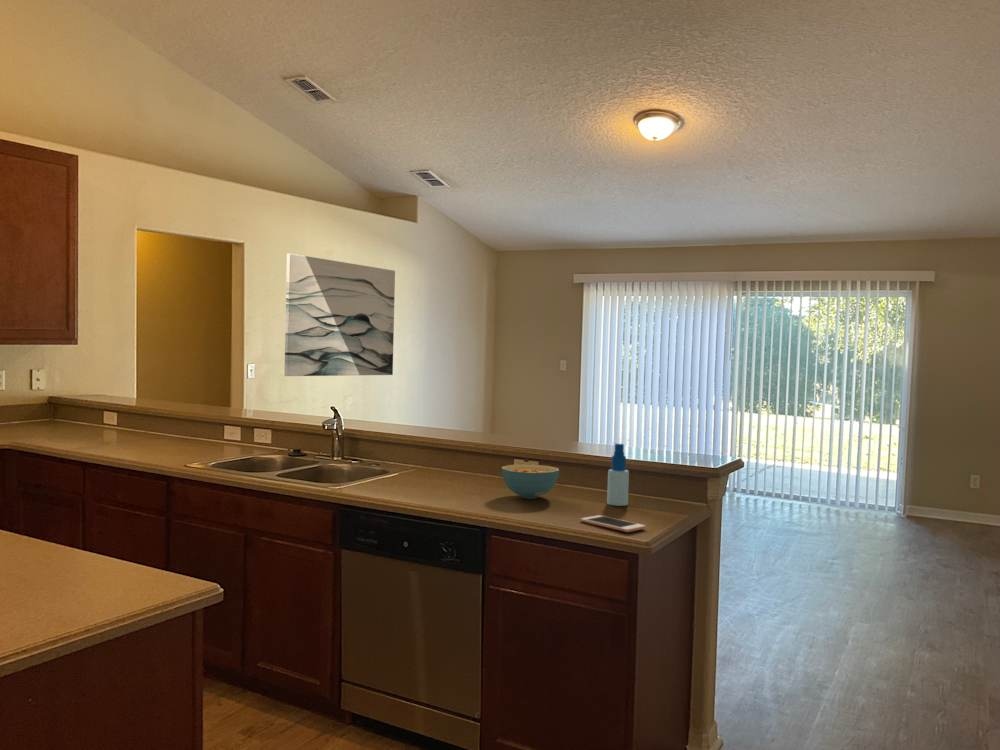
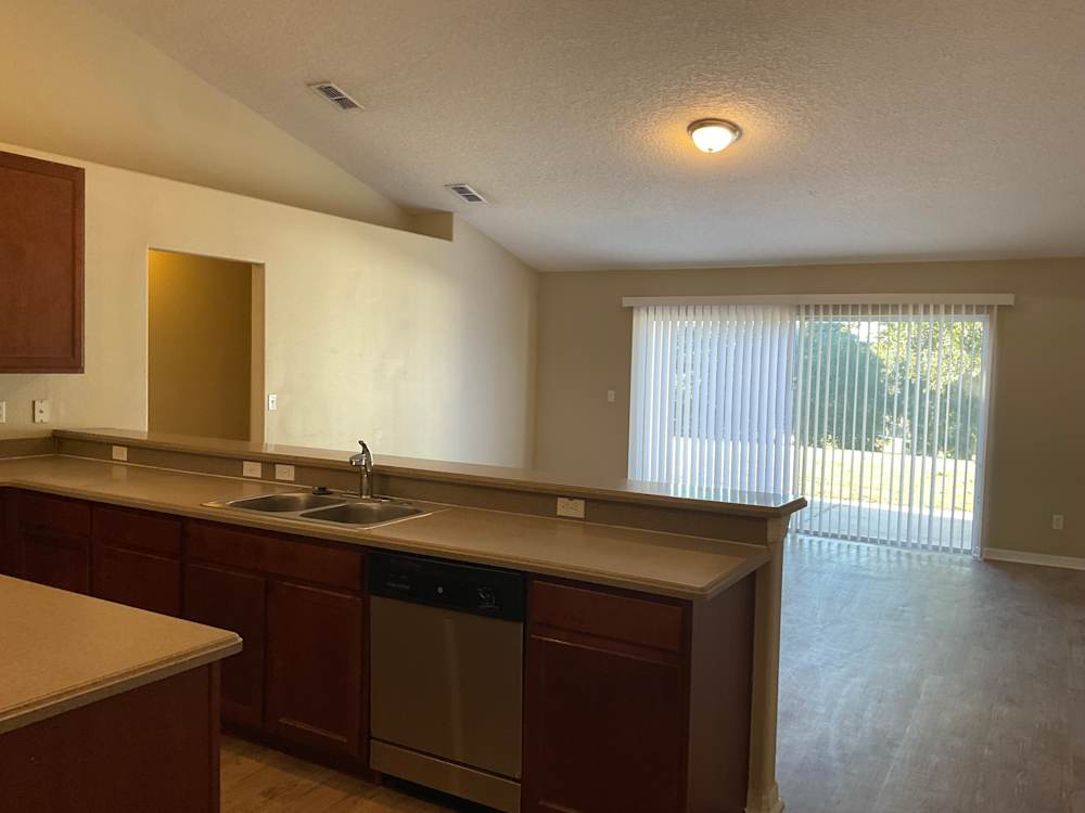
- wall art [284,253,396,377]
- cereal bowl [501,463,560,499]
- spray bottle [606,442,630,507]
- cell phone [580,514,647,533]
